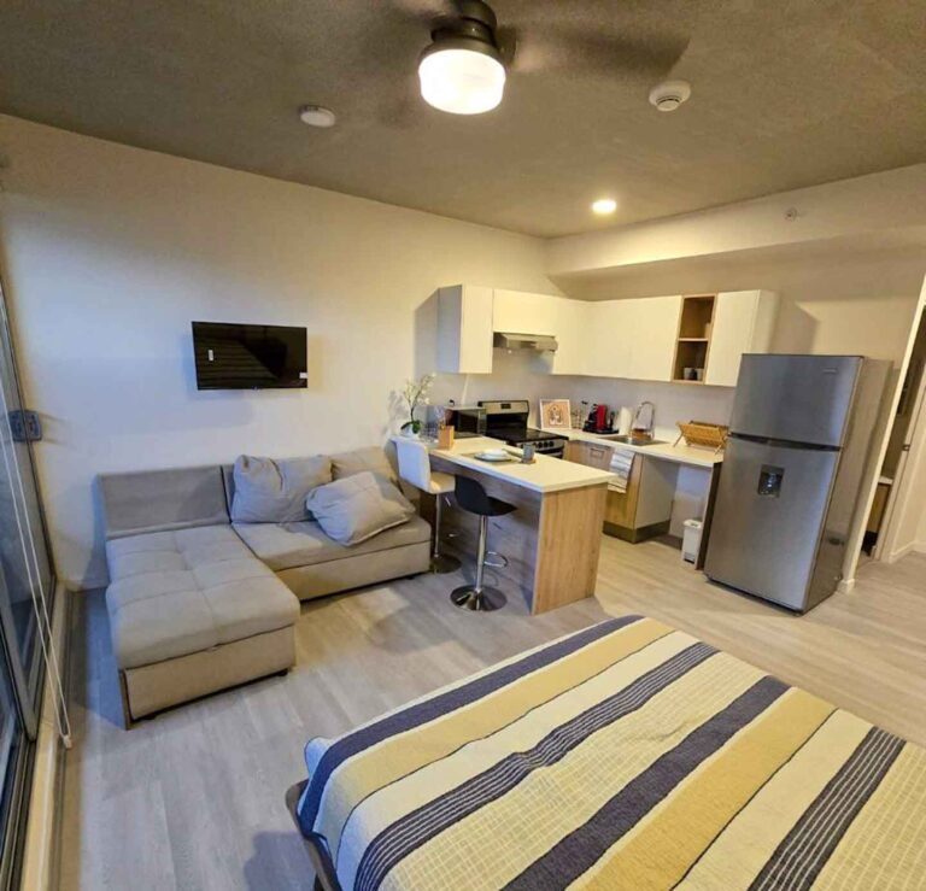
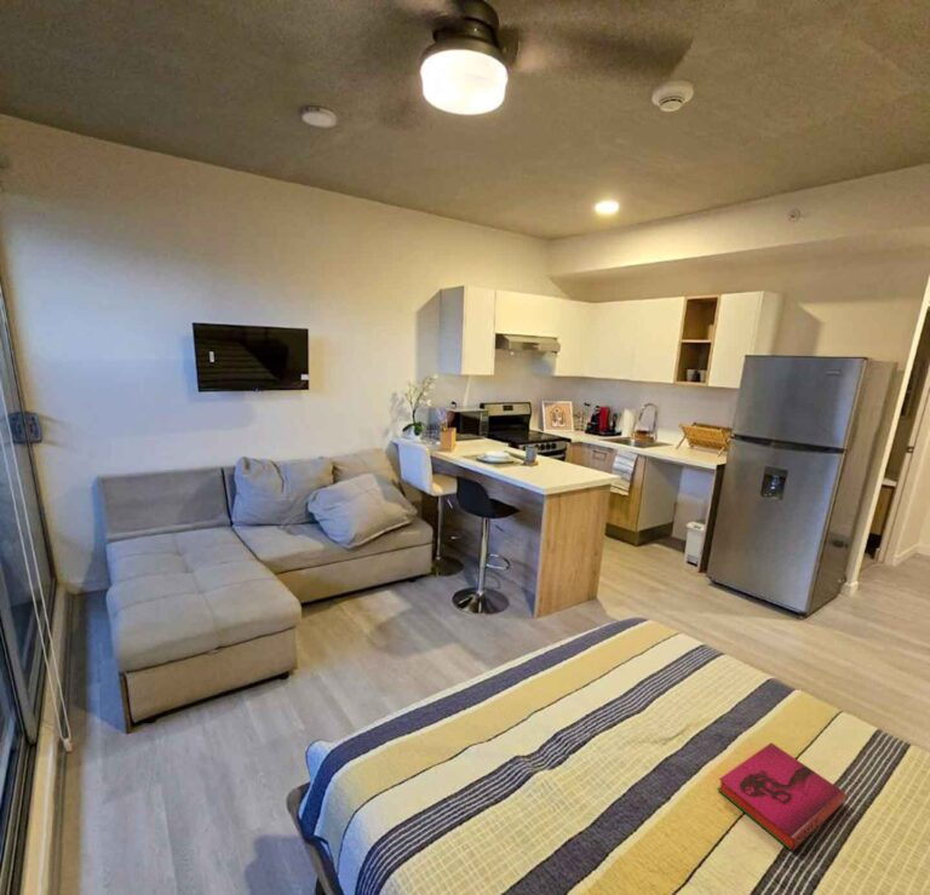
+ hardback book [716,741,846,853]
